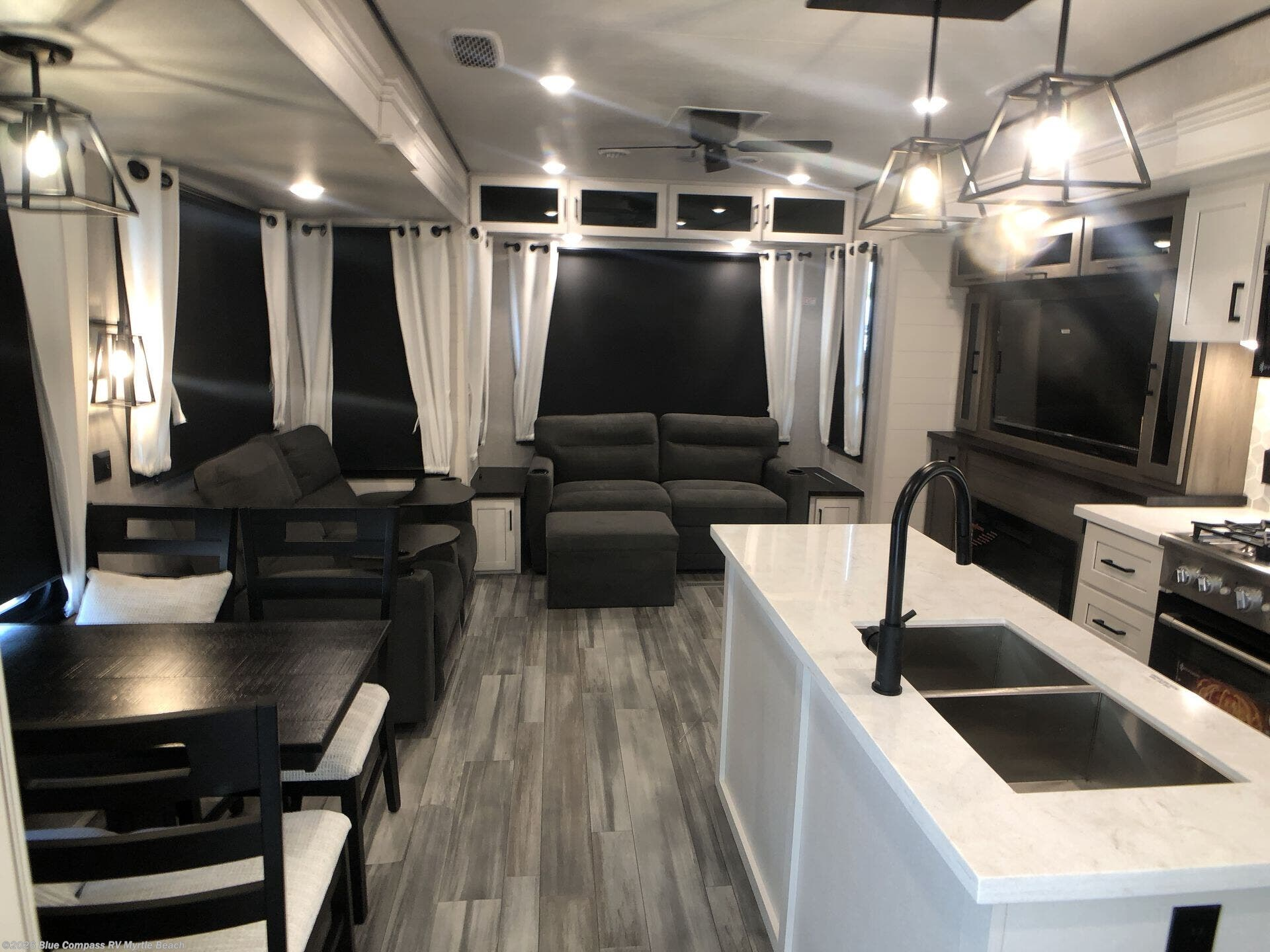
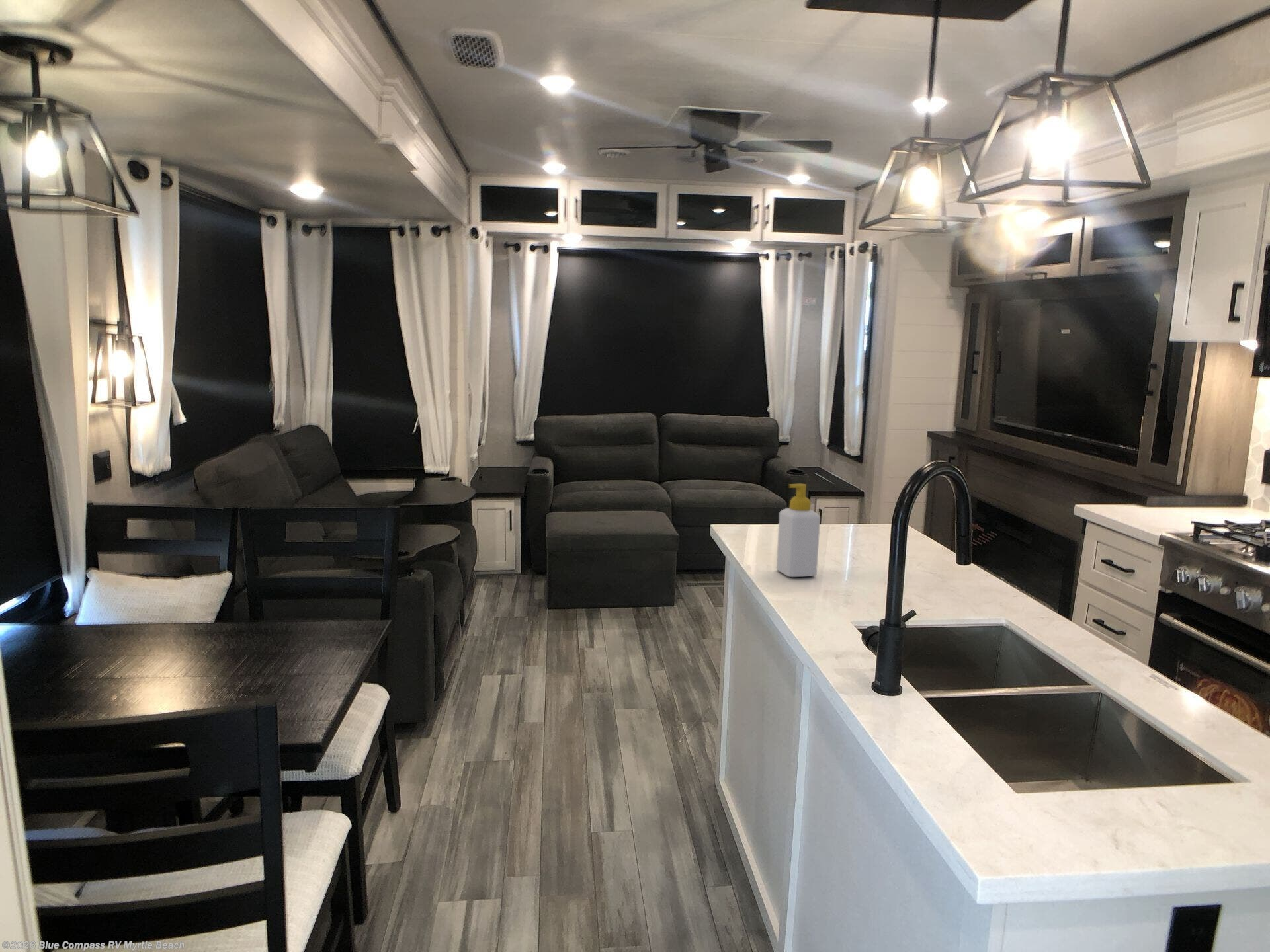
+ soap bottle [776,483,821,578]
